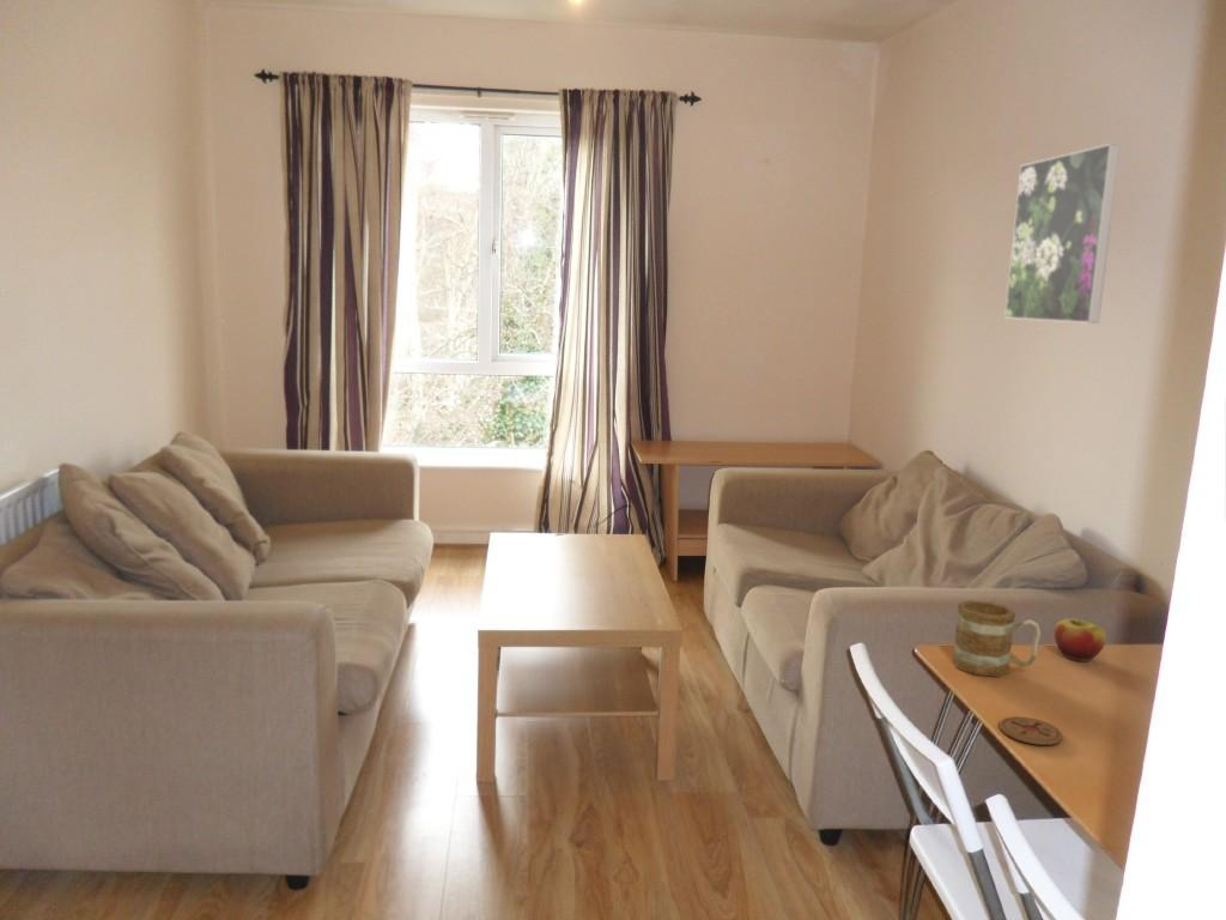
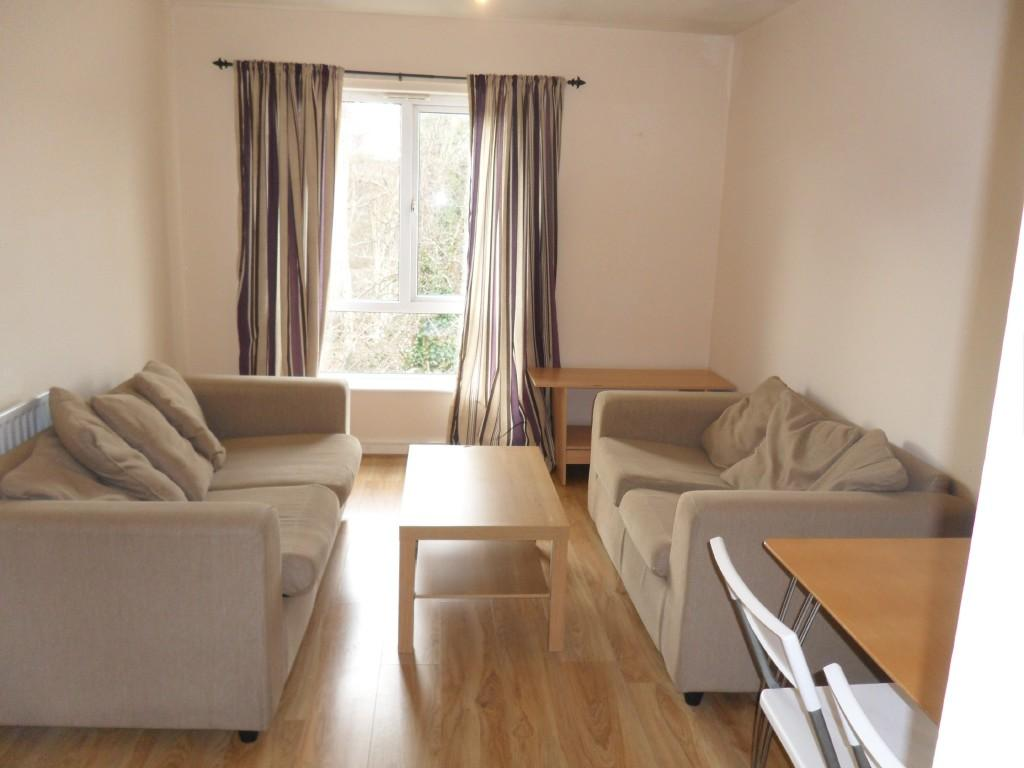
- coaster [999,715,1063,746]
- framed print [1003,143,1122,325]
- mug [951,599,1042,678]
- apple [1052,618,1107,662]
